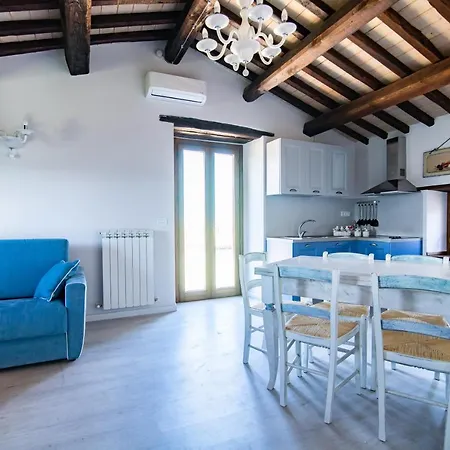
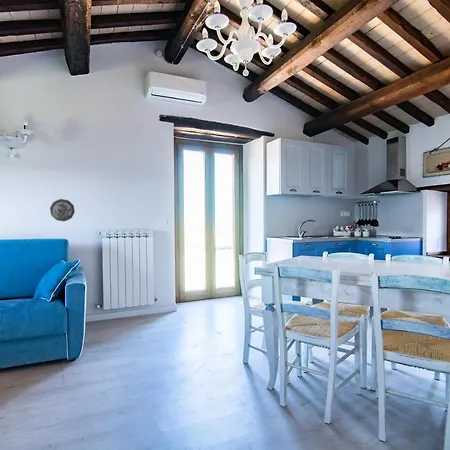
+ decorative plate [49,198,76,222]
